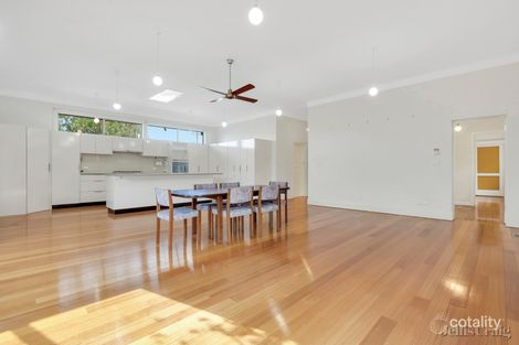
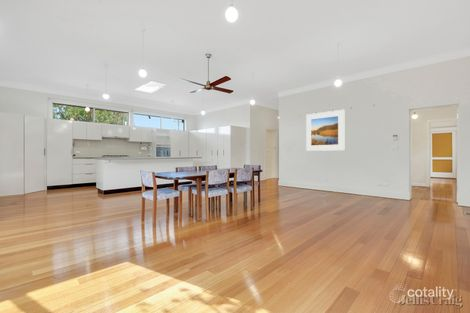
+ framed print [305,109,345,152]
